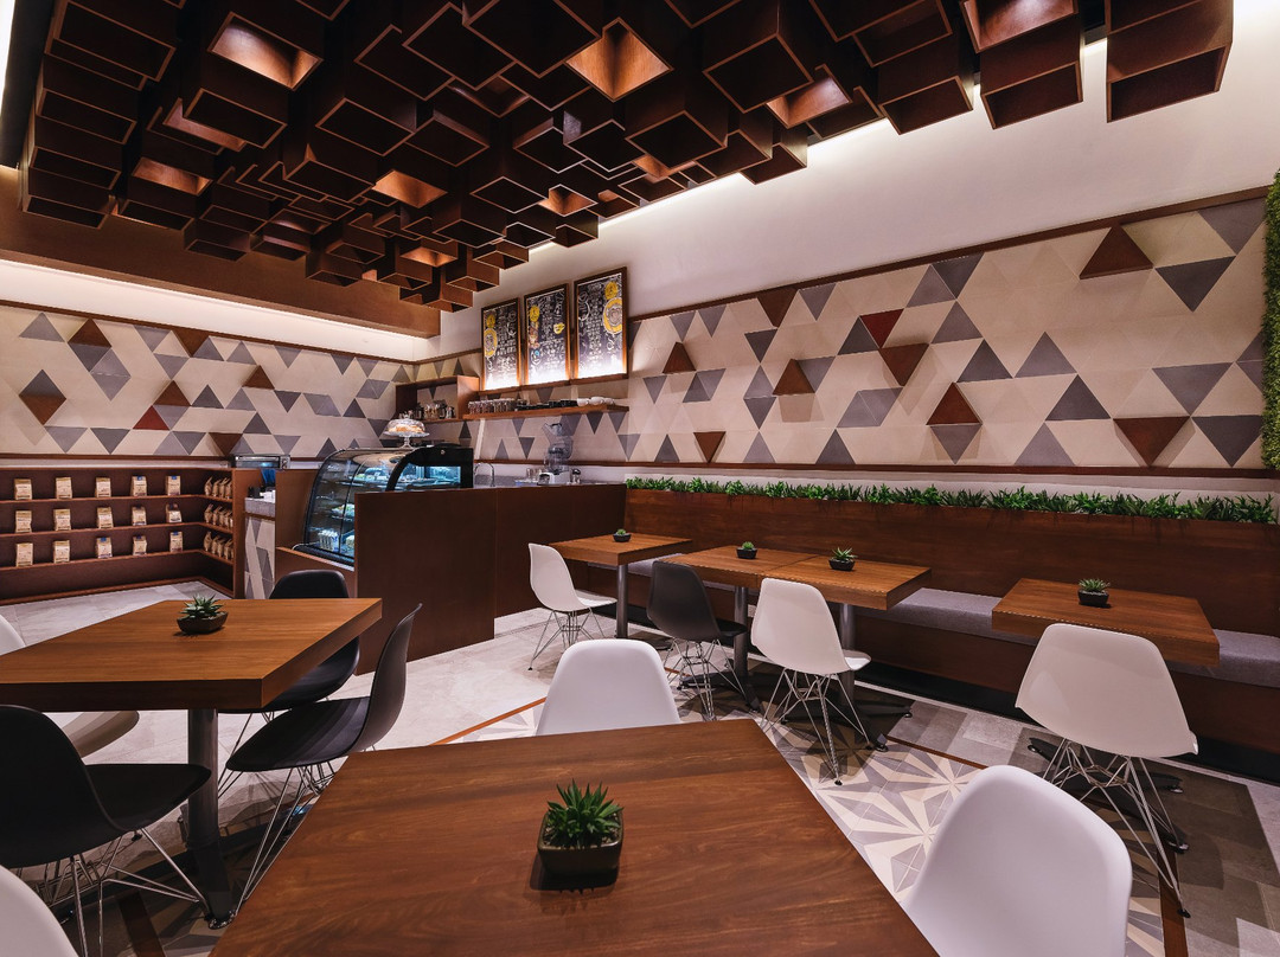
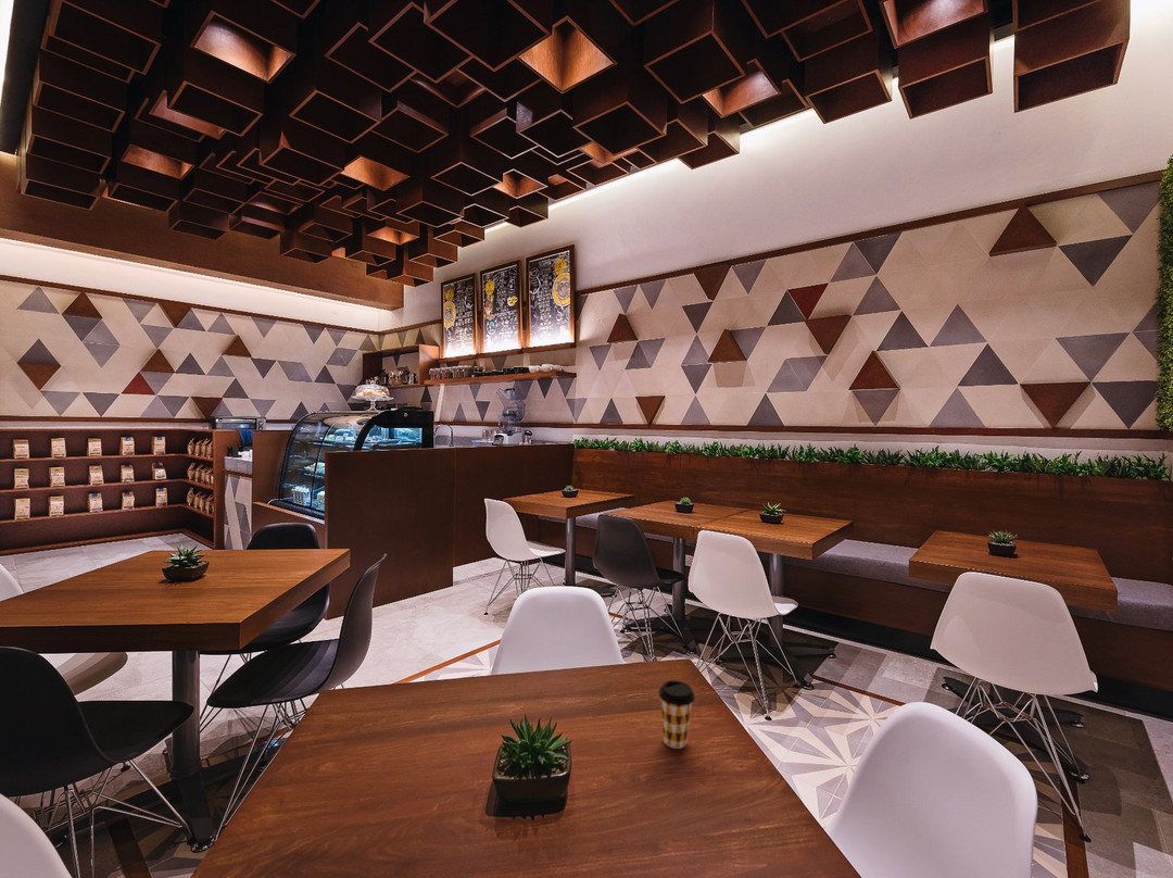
+ coffee cup [658,679,696,750]
